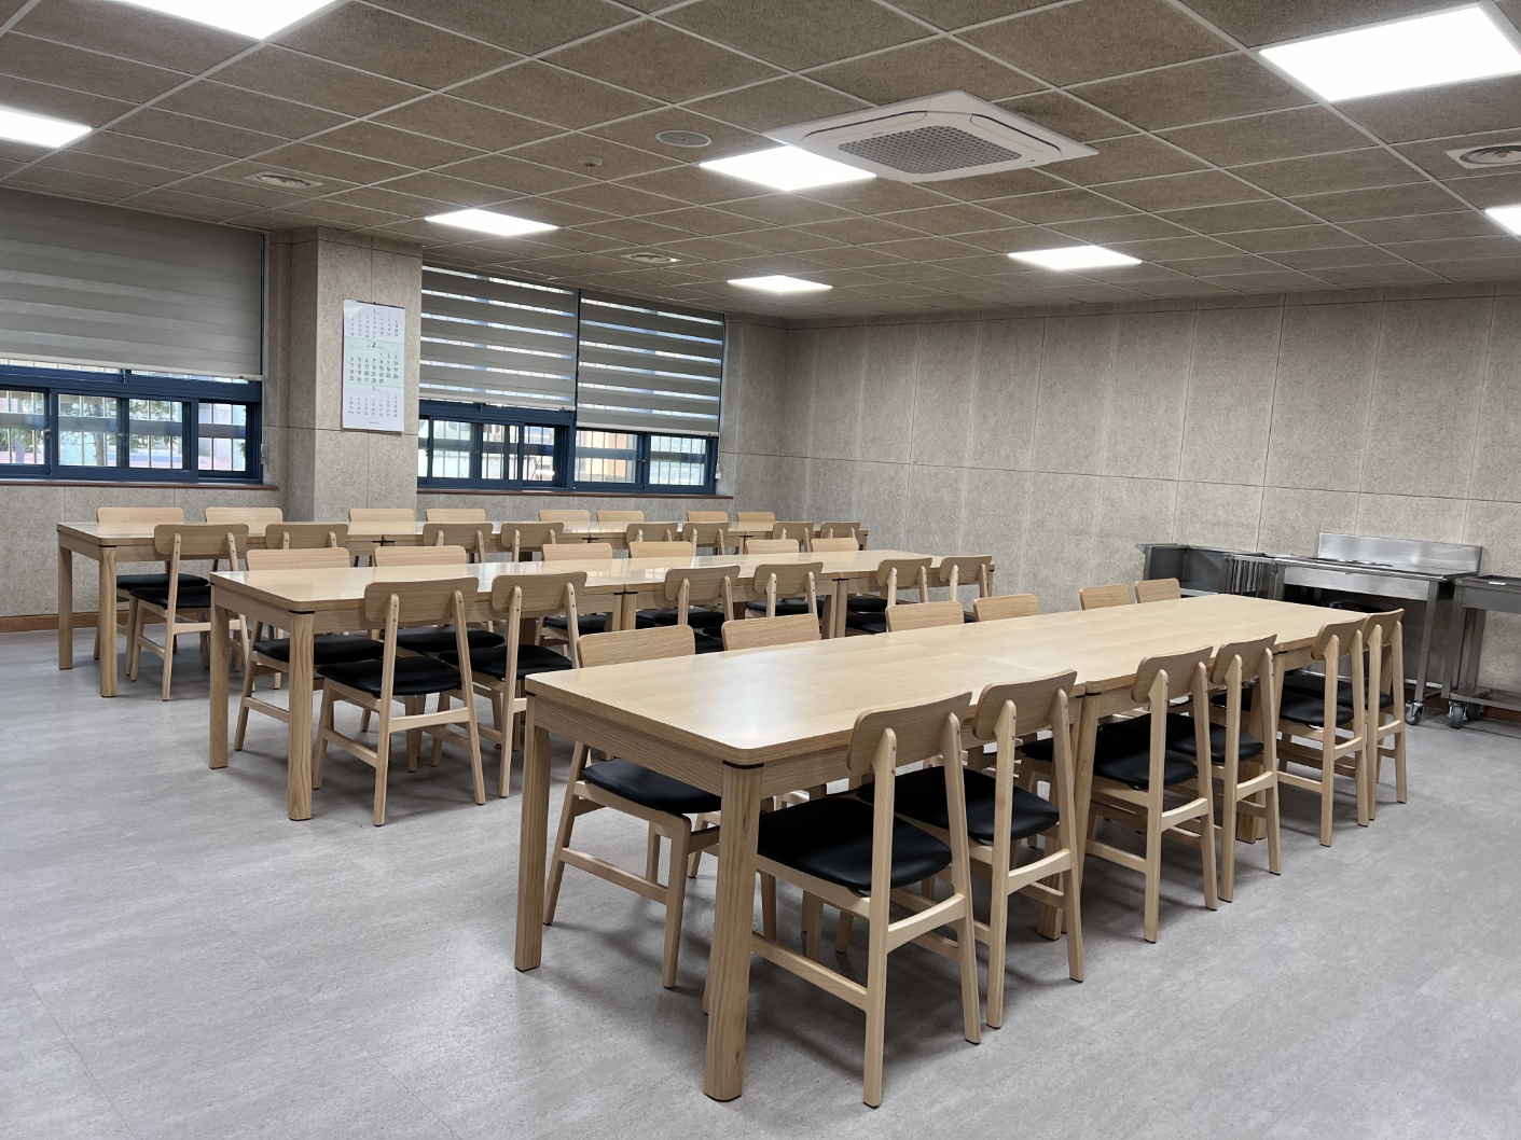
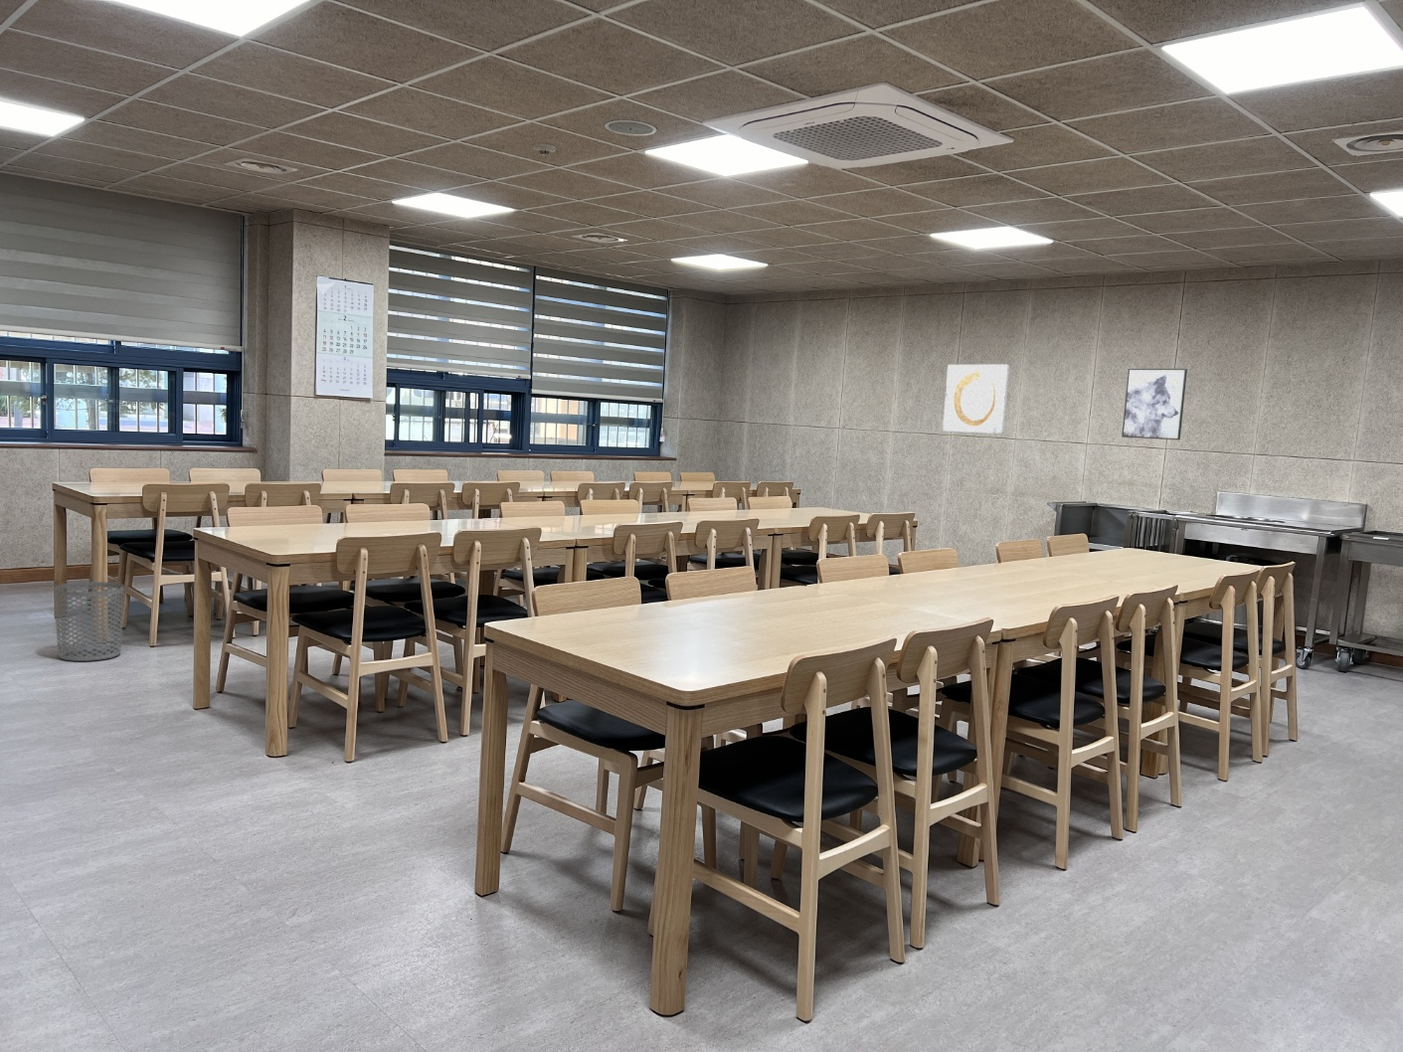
+ wall art [1120,368,1189,441]
+ waste bin [53,580,125,662]
+ wall art [941,364,1010,434]
